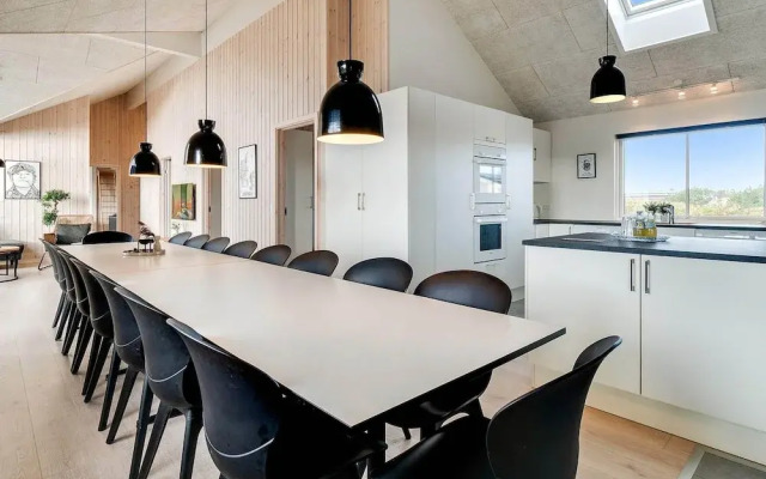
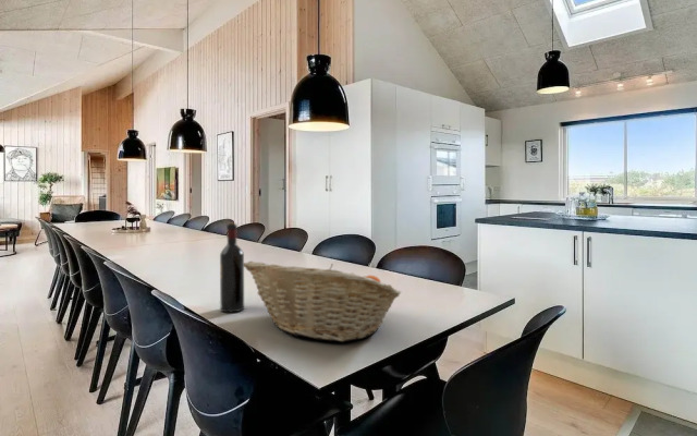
+ wine bottle [219,222,245,313]
+ fruit basket [244,261,402,342]
